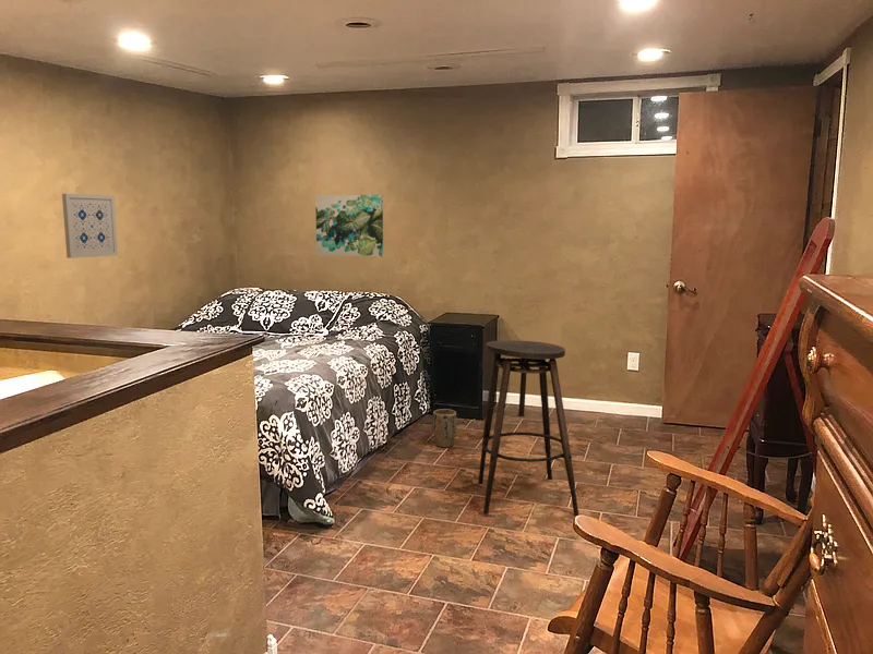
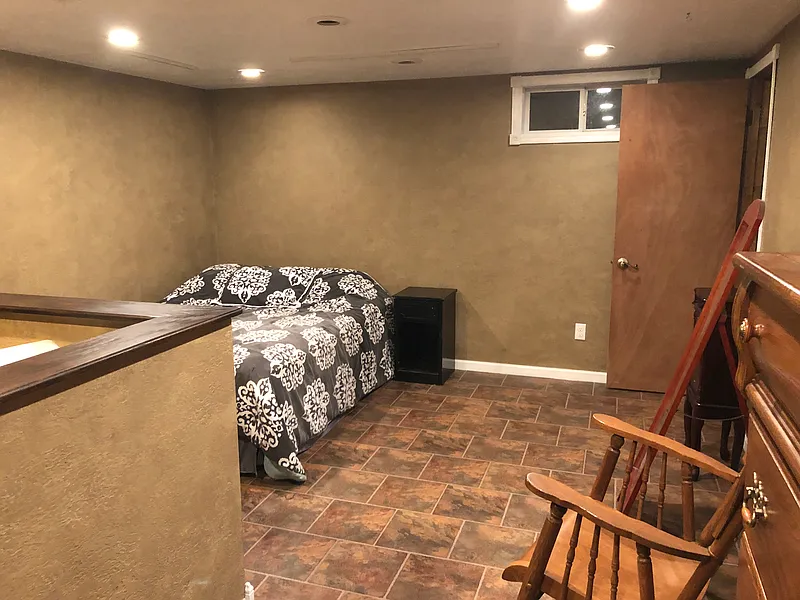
- stool [477,339,579,516]
- wall art [61,193,119,259]
- plant pot [432,408,457,448]
- wall art [314,194,384,258]
